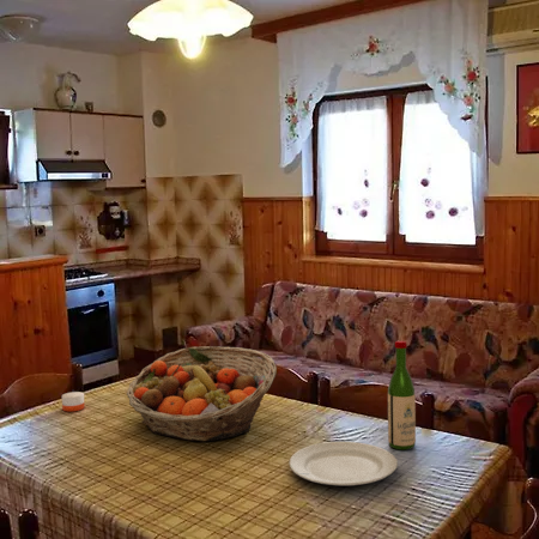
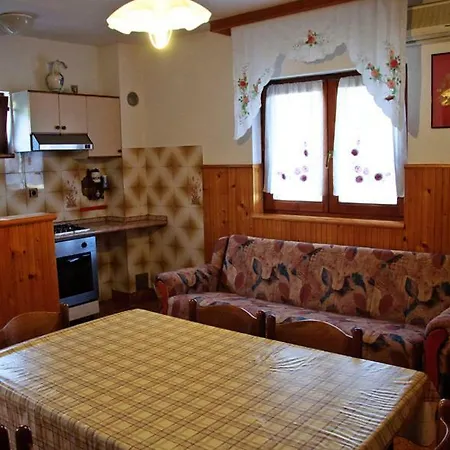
- fruit basket [126,345,278,442]
- chinaware [289,441,399,486]
- candle [61,390,86,413]
- wine bottle [387,340,417,450]
